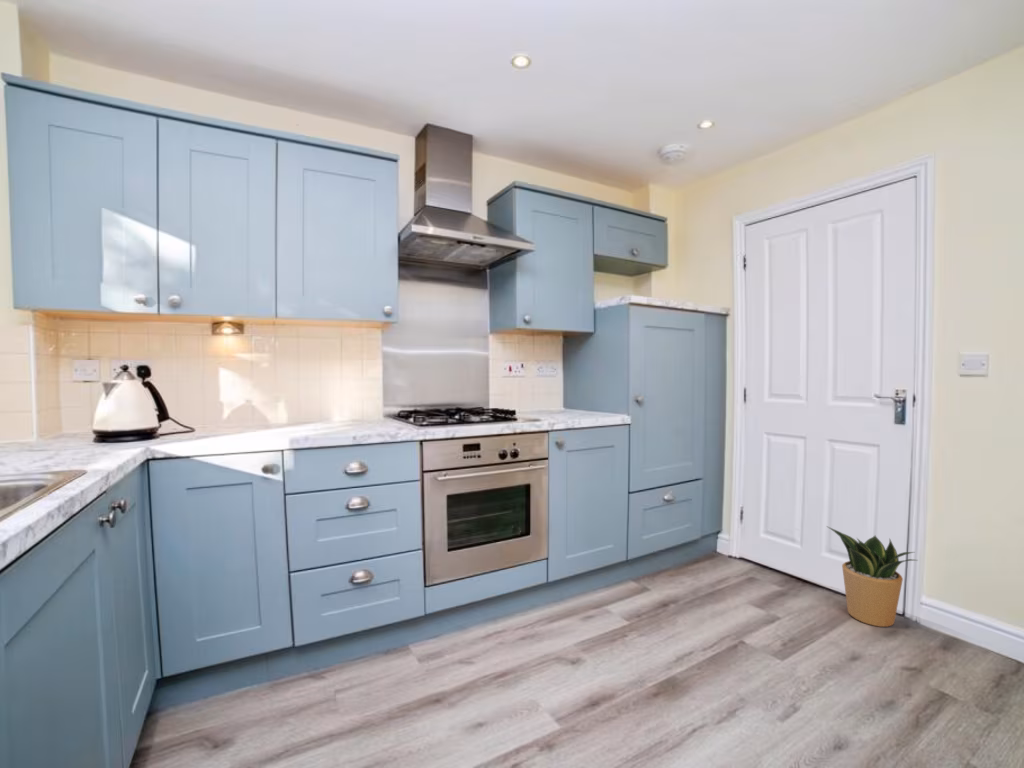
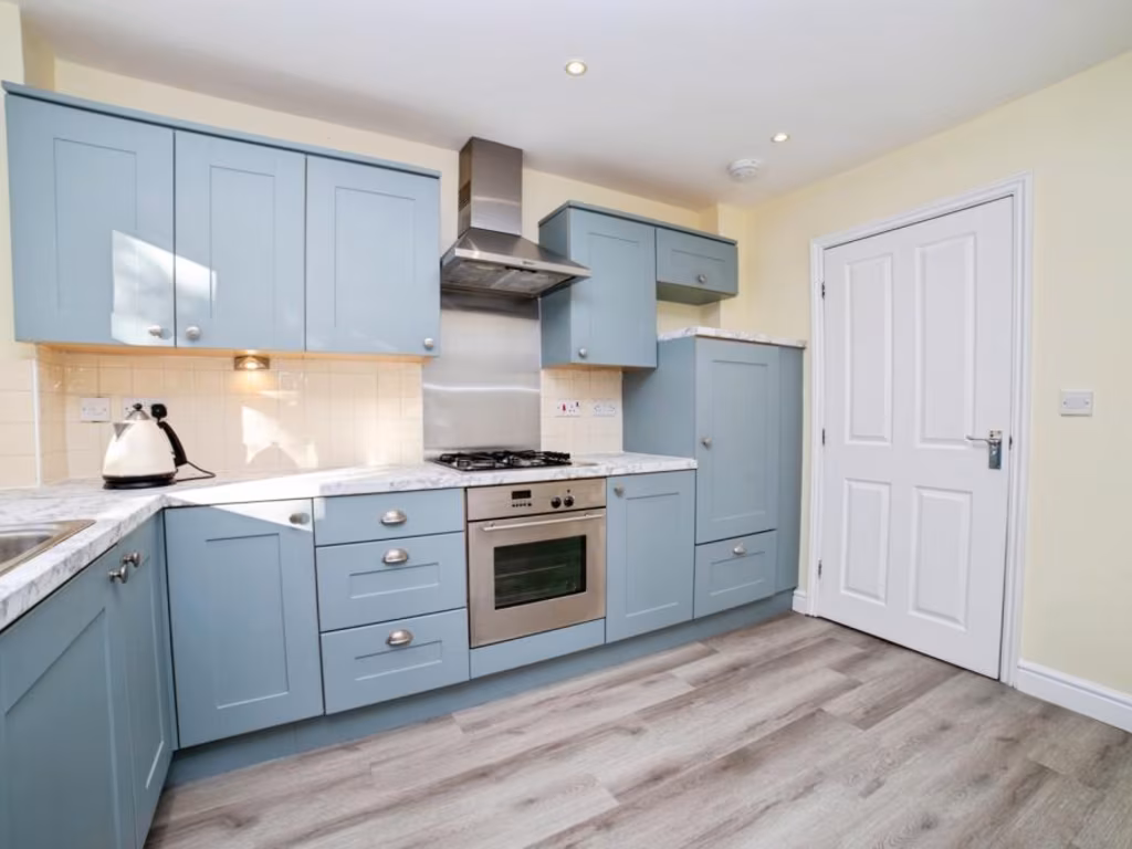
- potted plant [827,526,919,628]
